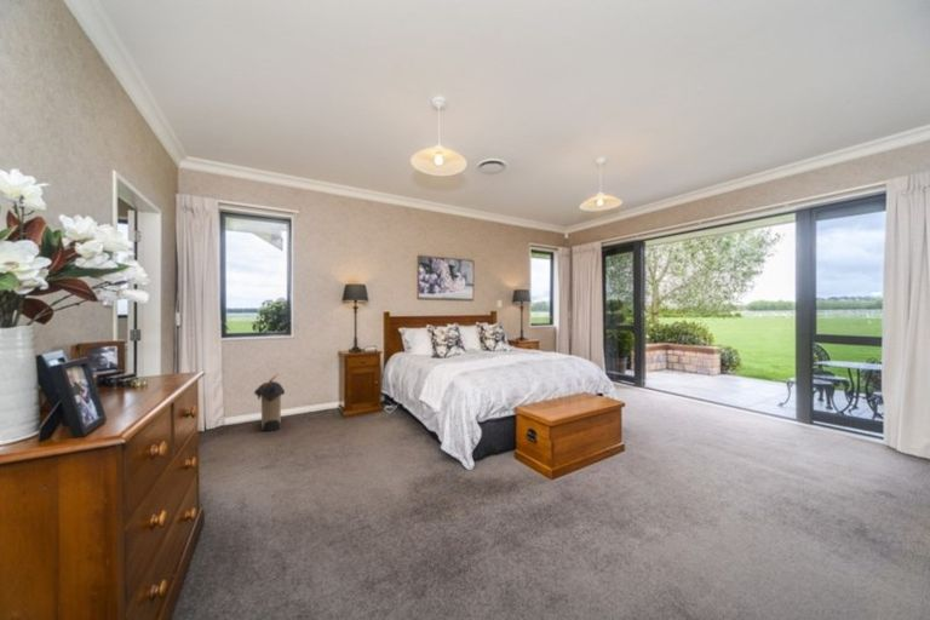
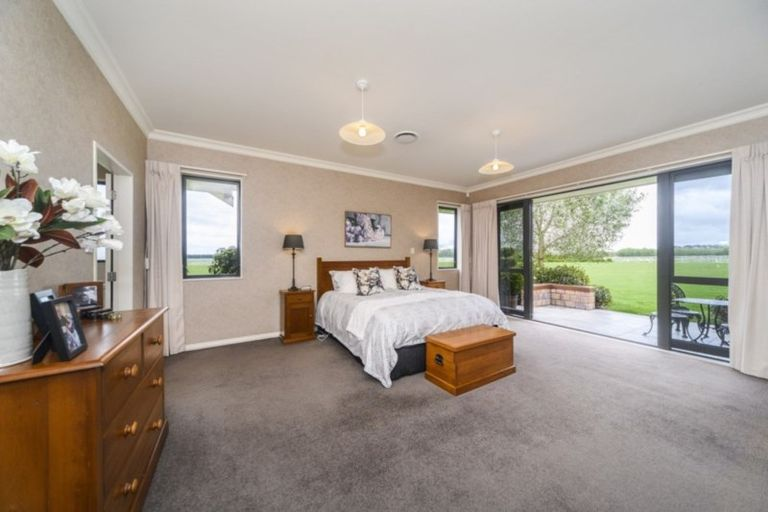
- laundry hamper [253,373,286,432]
